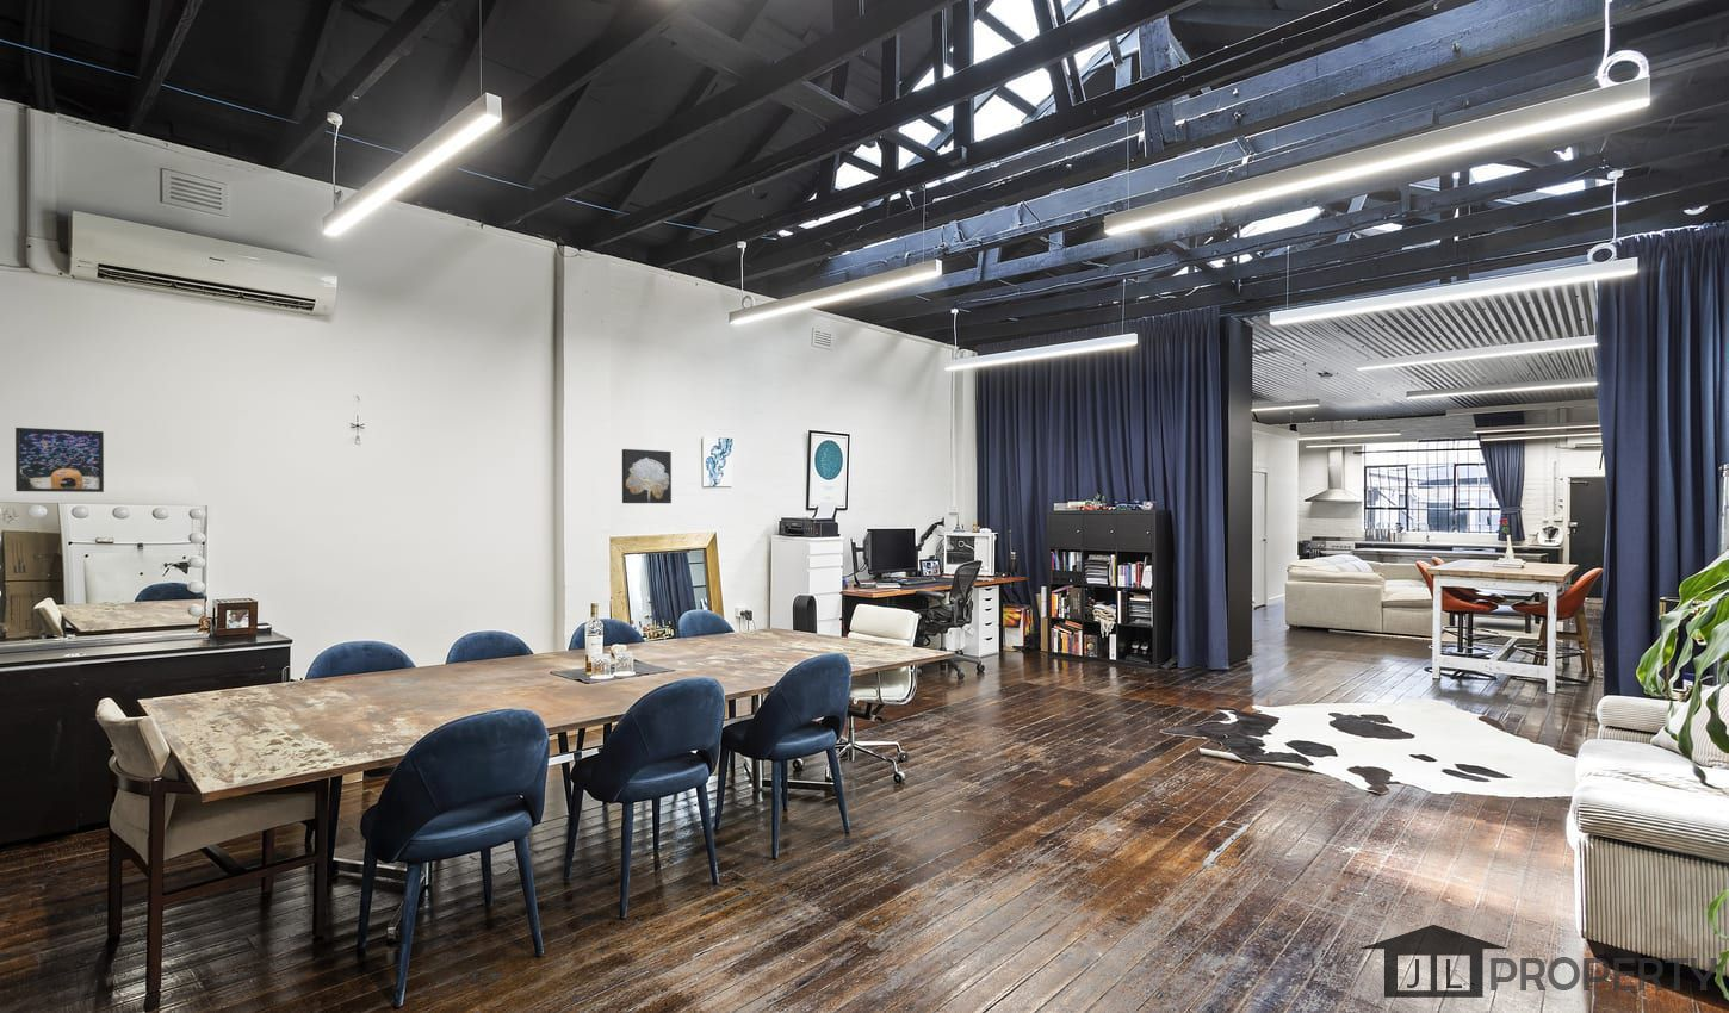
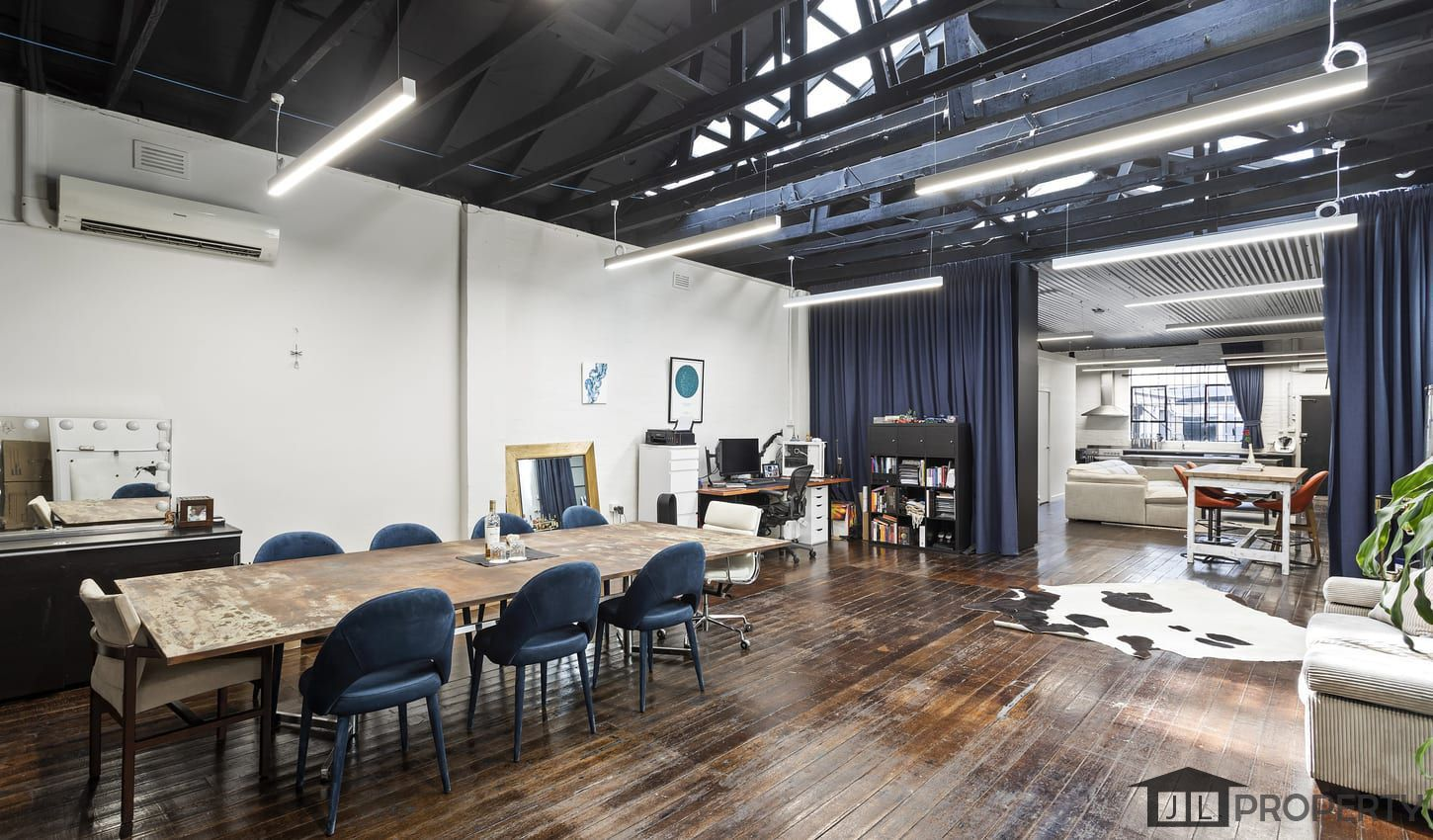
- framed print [14,427,105,493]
- wall art [621,449,672,504]
